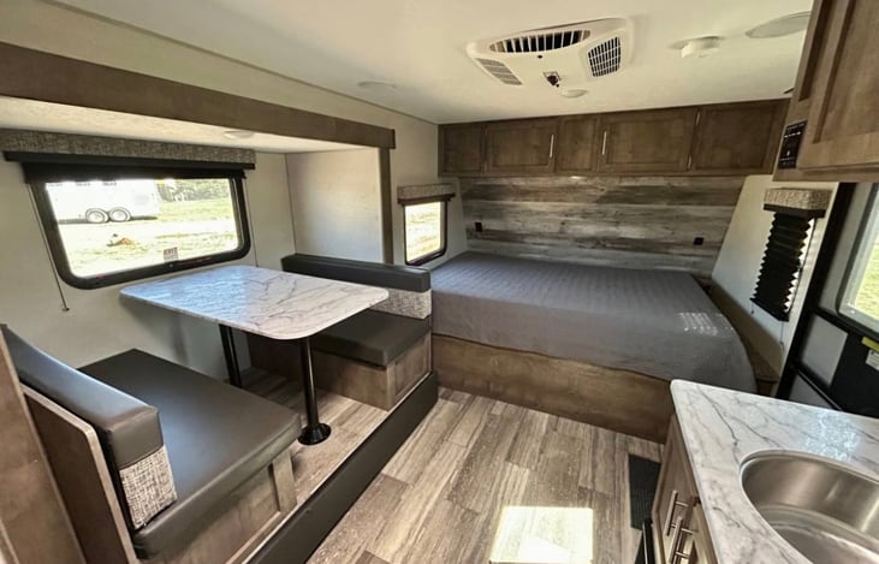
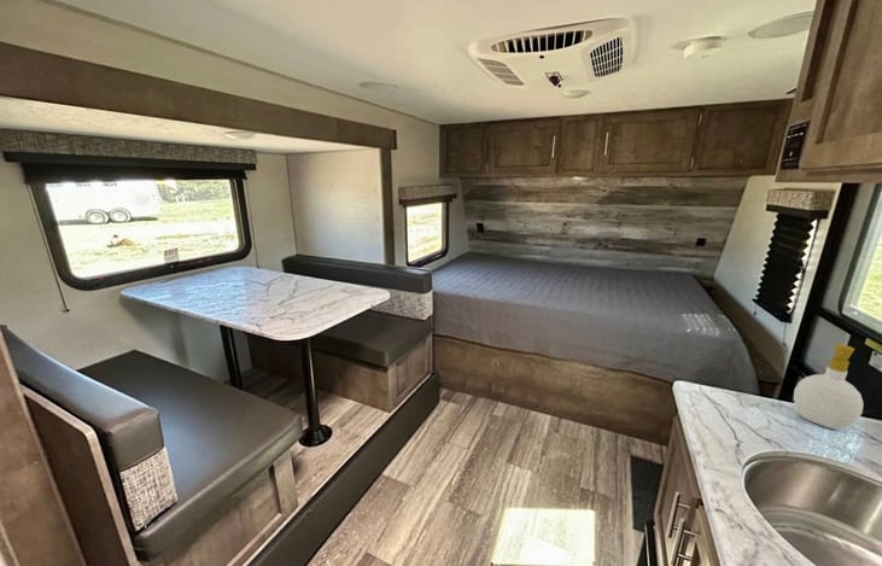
+ soap bottle [793,343,865,431]
